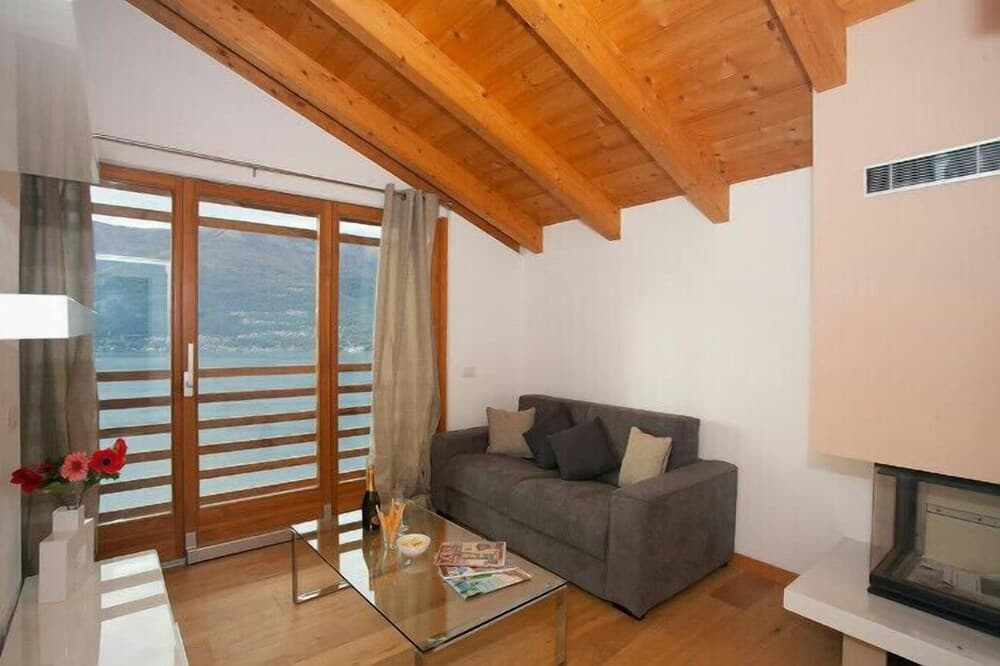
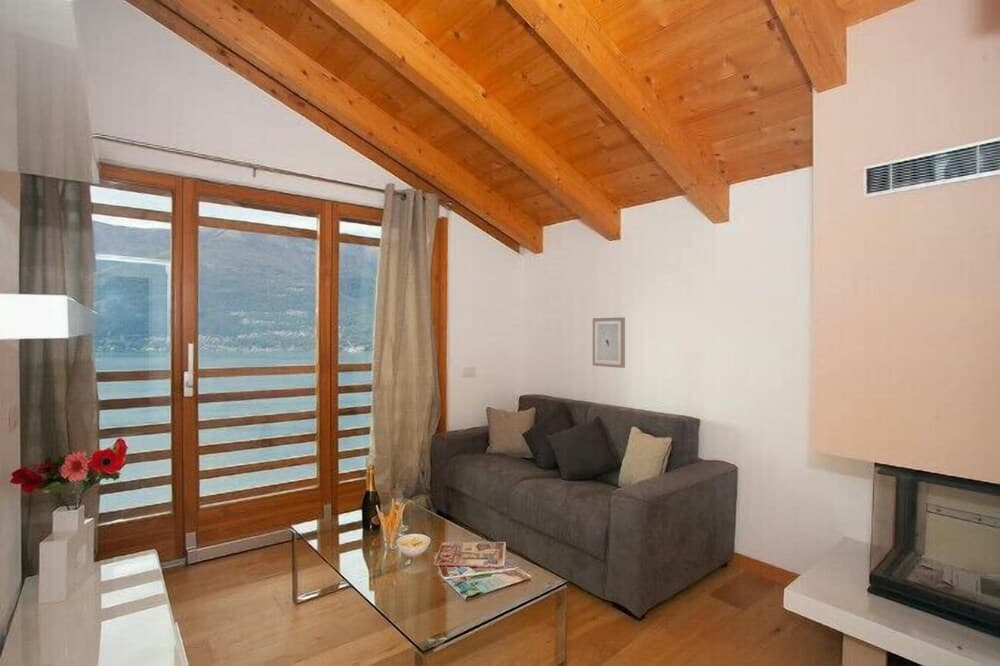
+ wall art [592,316,626,369]
